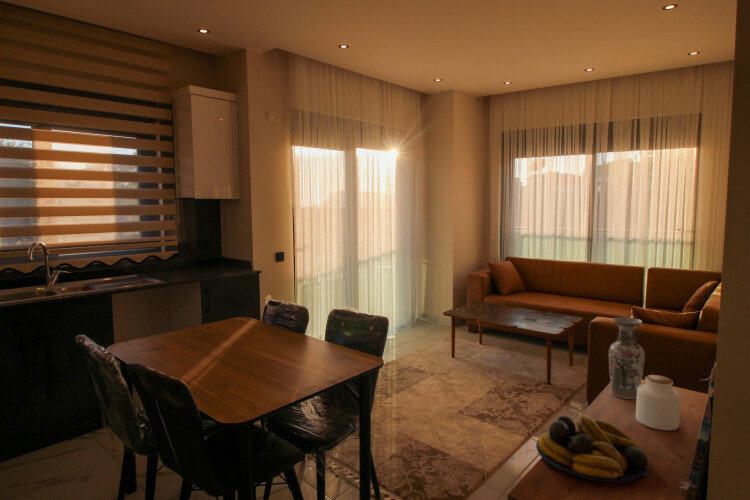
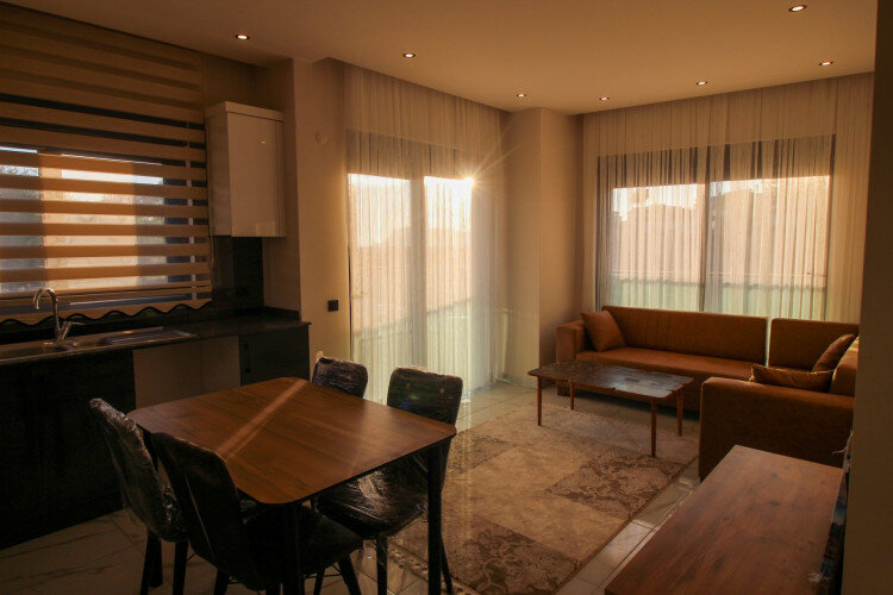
- fruit bowl [535,414,651,484]
- vase [608,316,646,400]
- jar [635,374,682,431]
